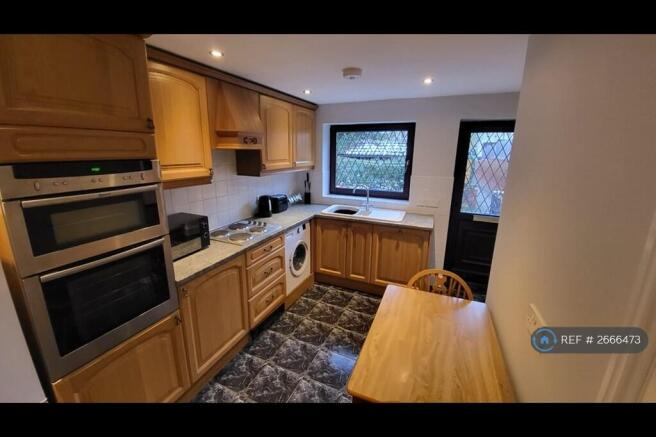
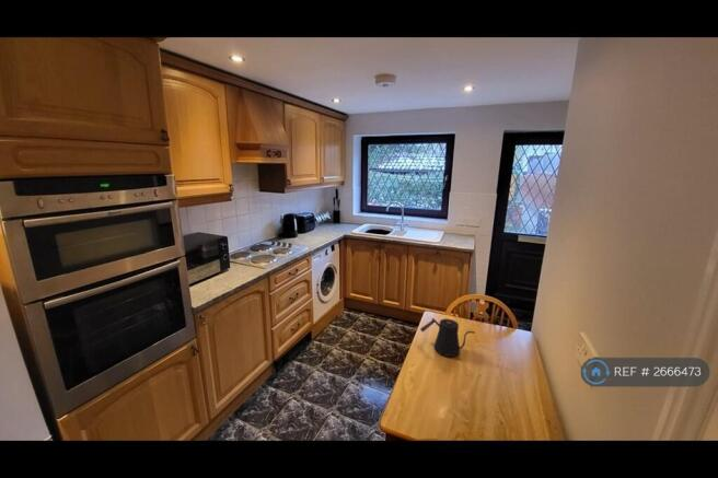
+ kettle [419,317,476,358]
